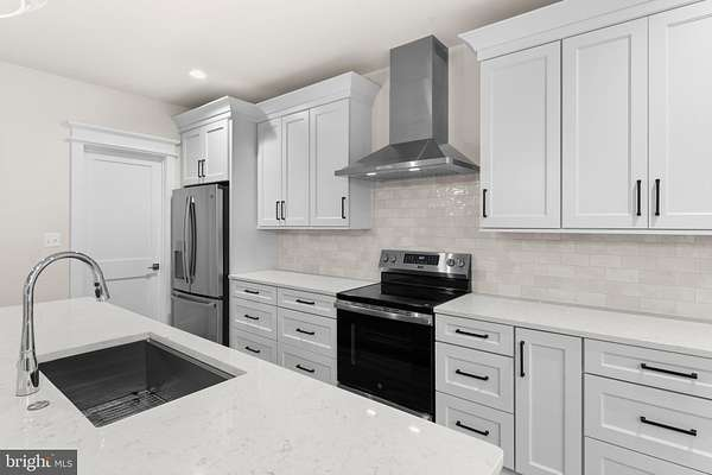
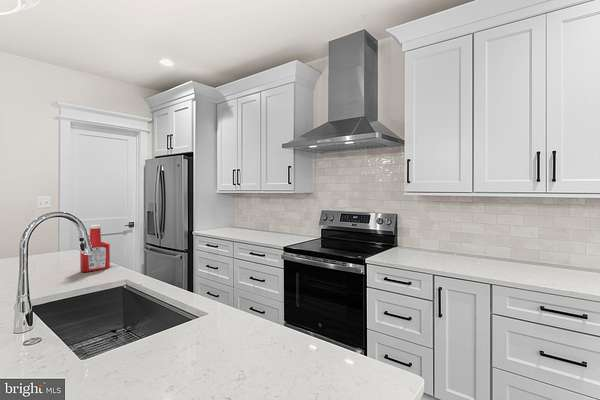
+ soap bottle [79,224,111,273]
